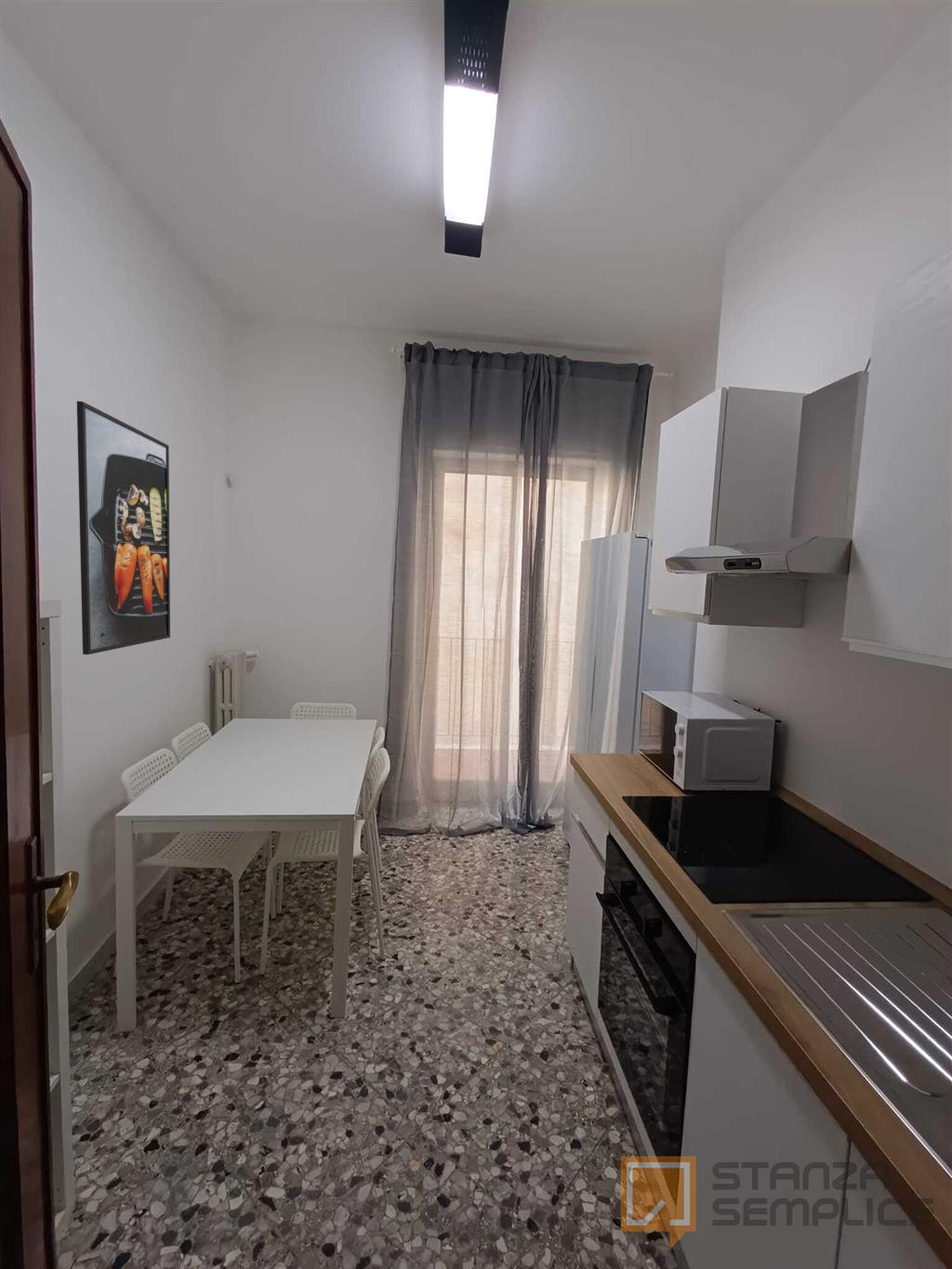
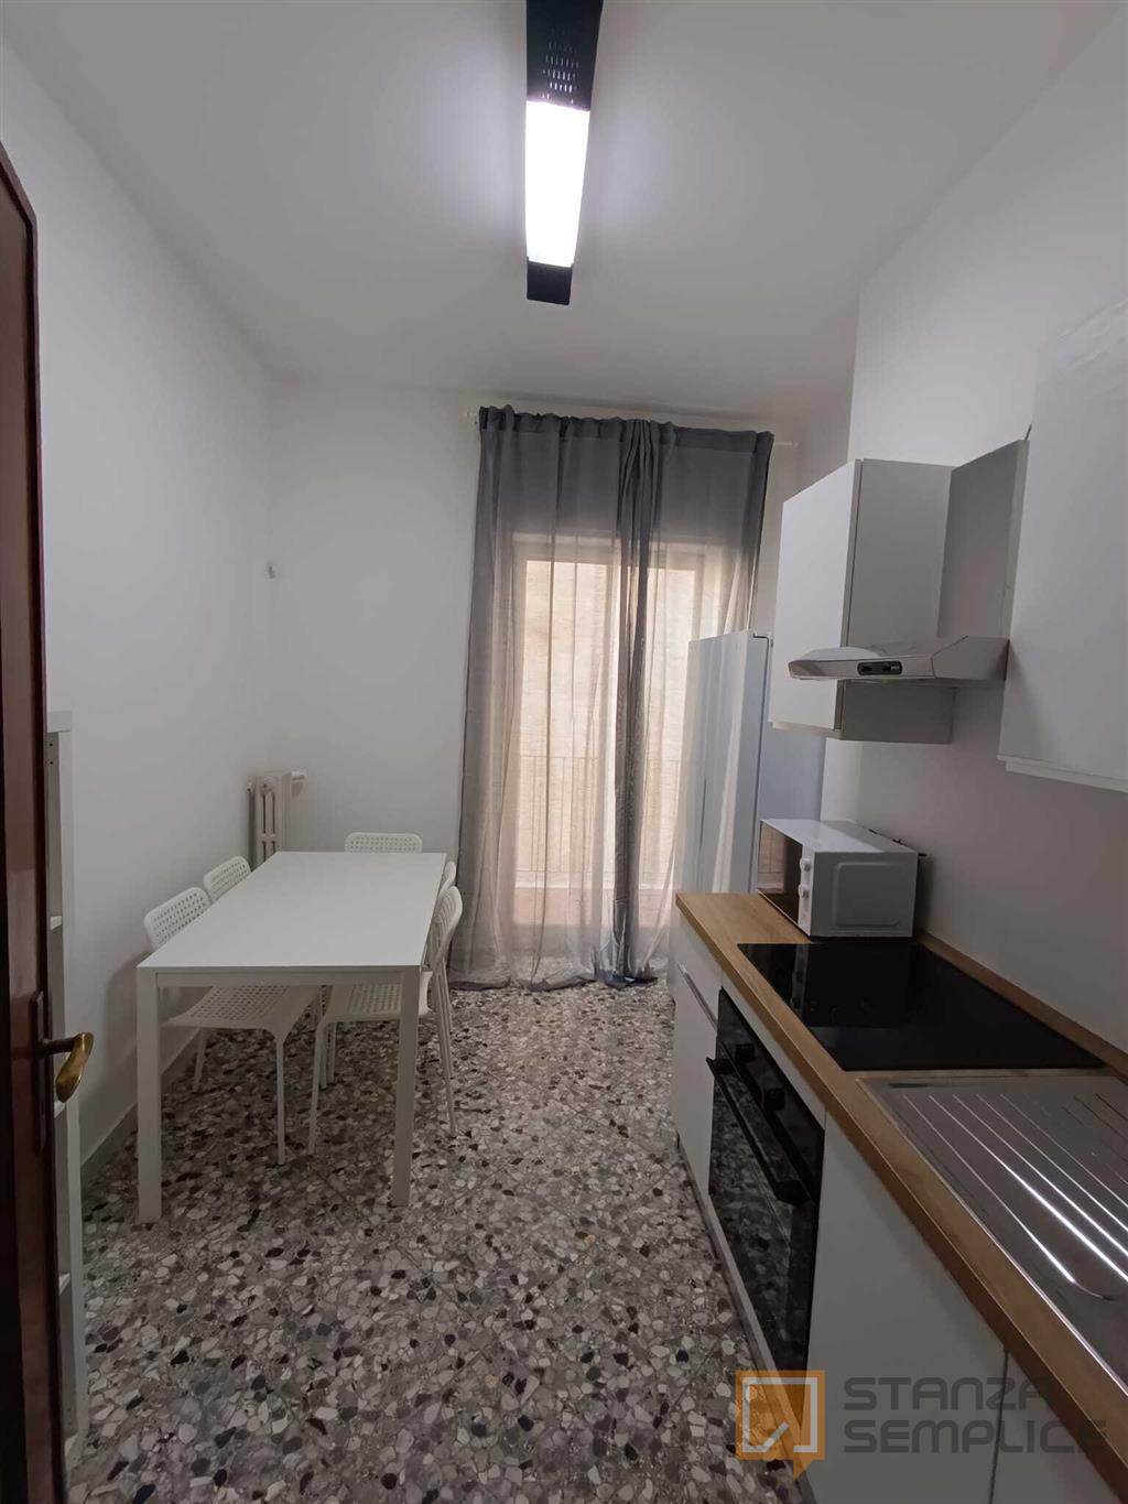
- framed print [76,400,171,655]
